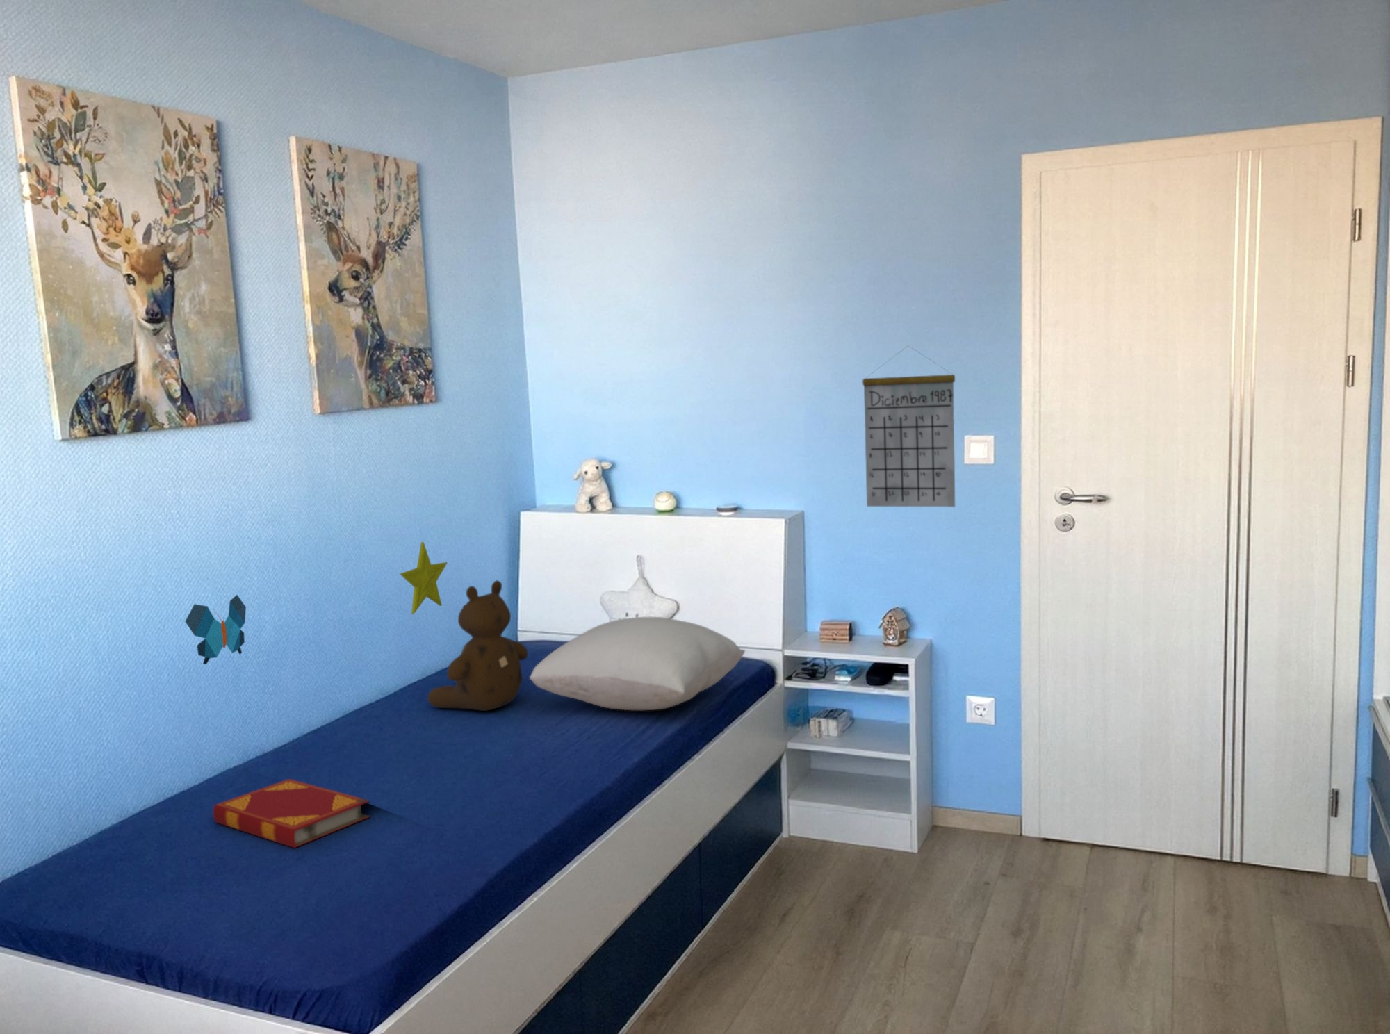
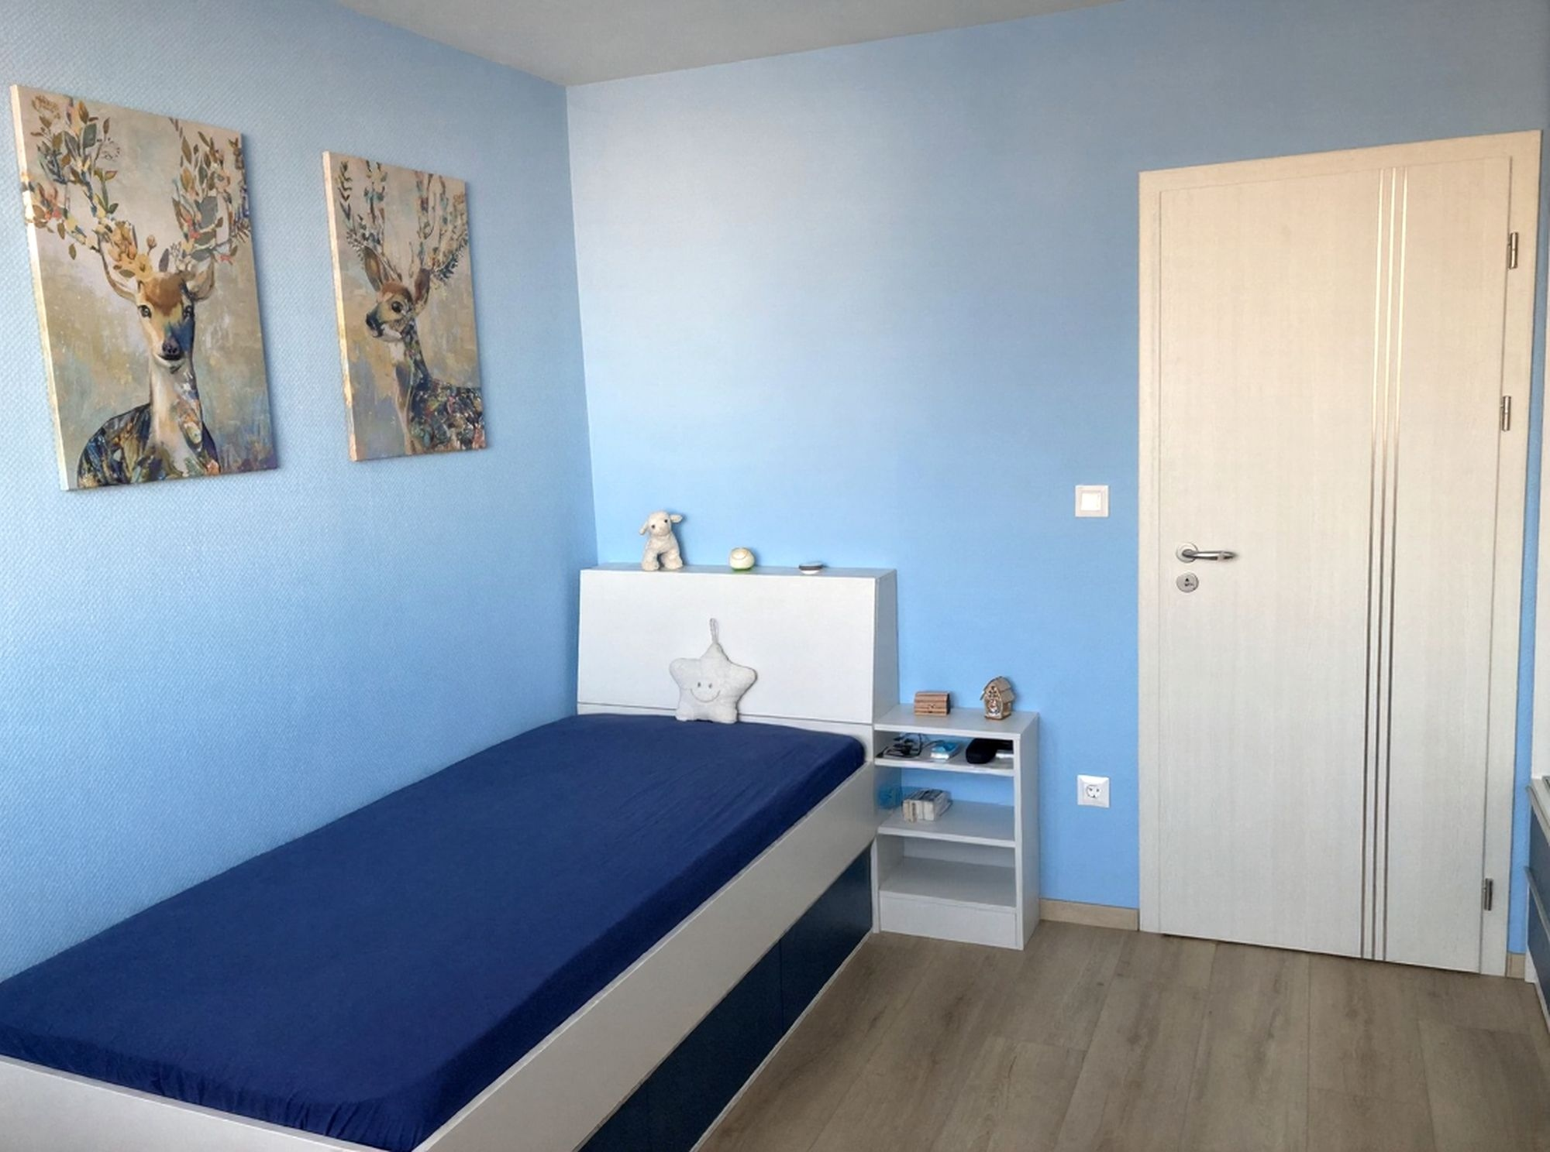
- calendar [862,344,956,508]
- teddy bear [427,580,529,711]
- decorative butterfly [185,594,247,666]
- hardback book [213,779,370,848]
- decorative star [399,541,448,615]
- pillow [529,616,746,711]
